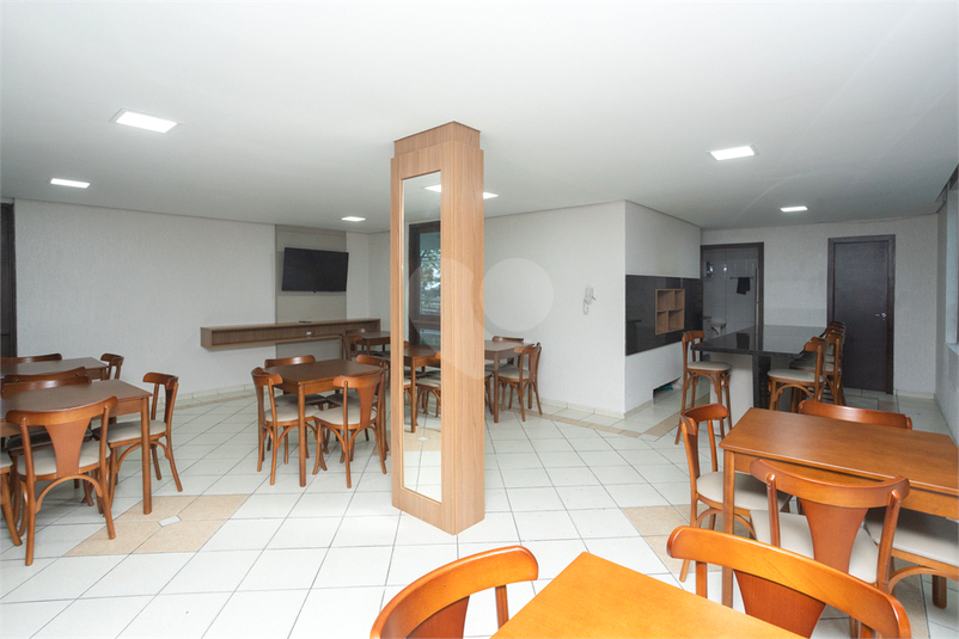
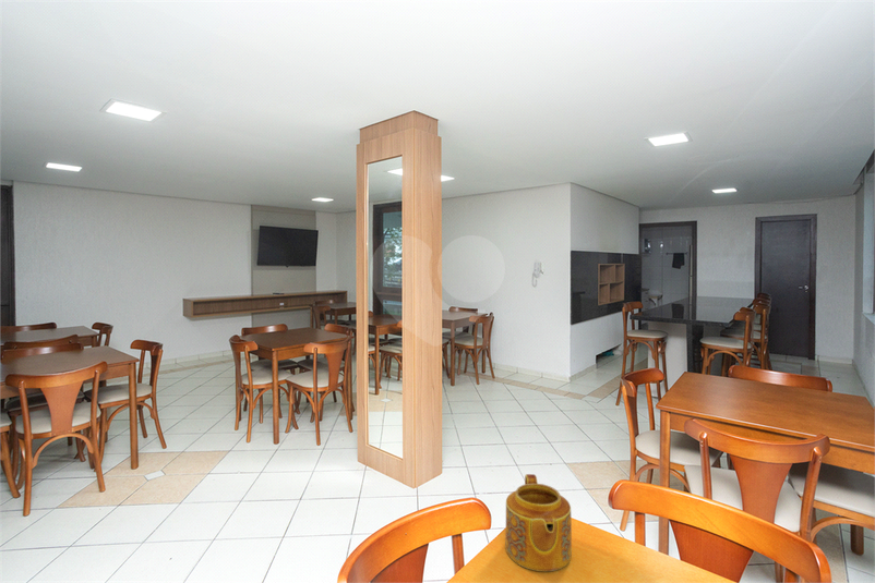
+ teapot [504,473,573,572]
